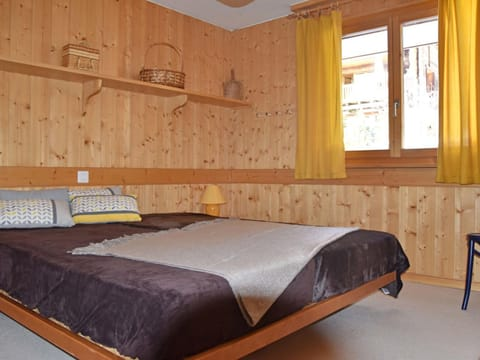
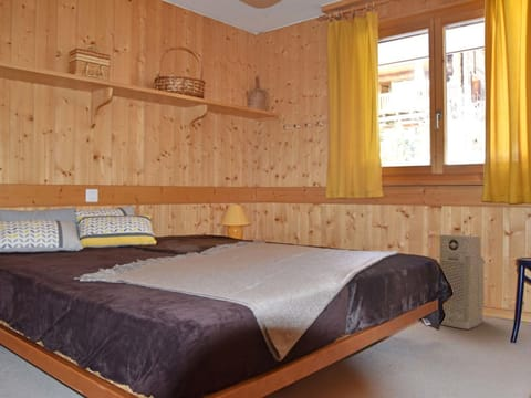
+ air purifier [438,234,486,331]
